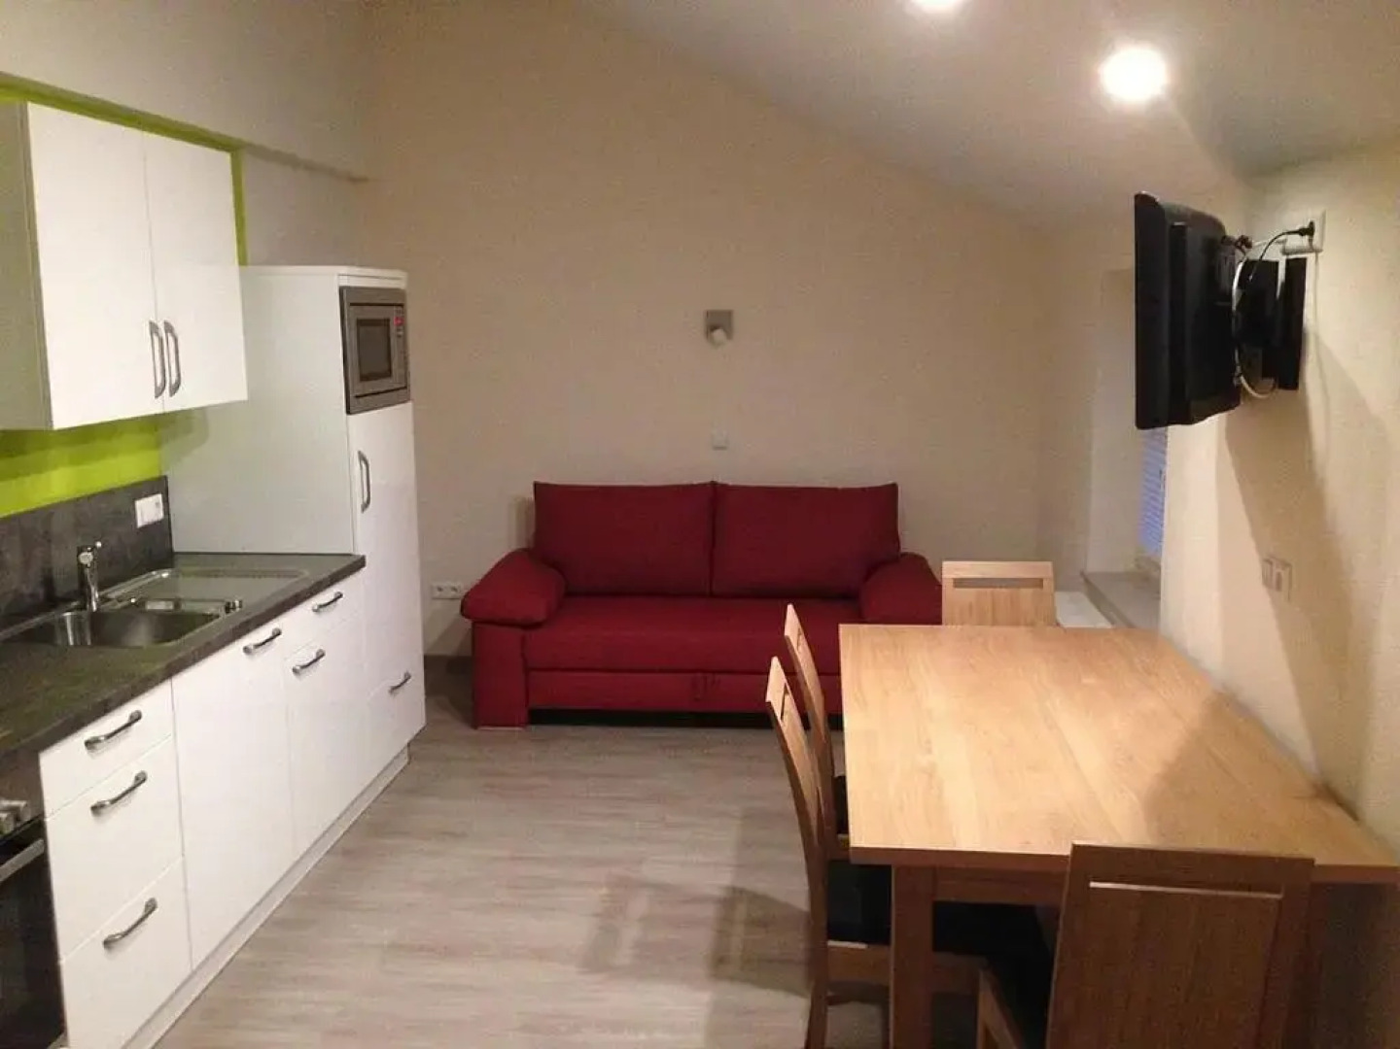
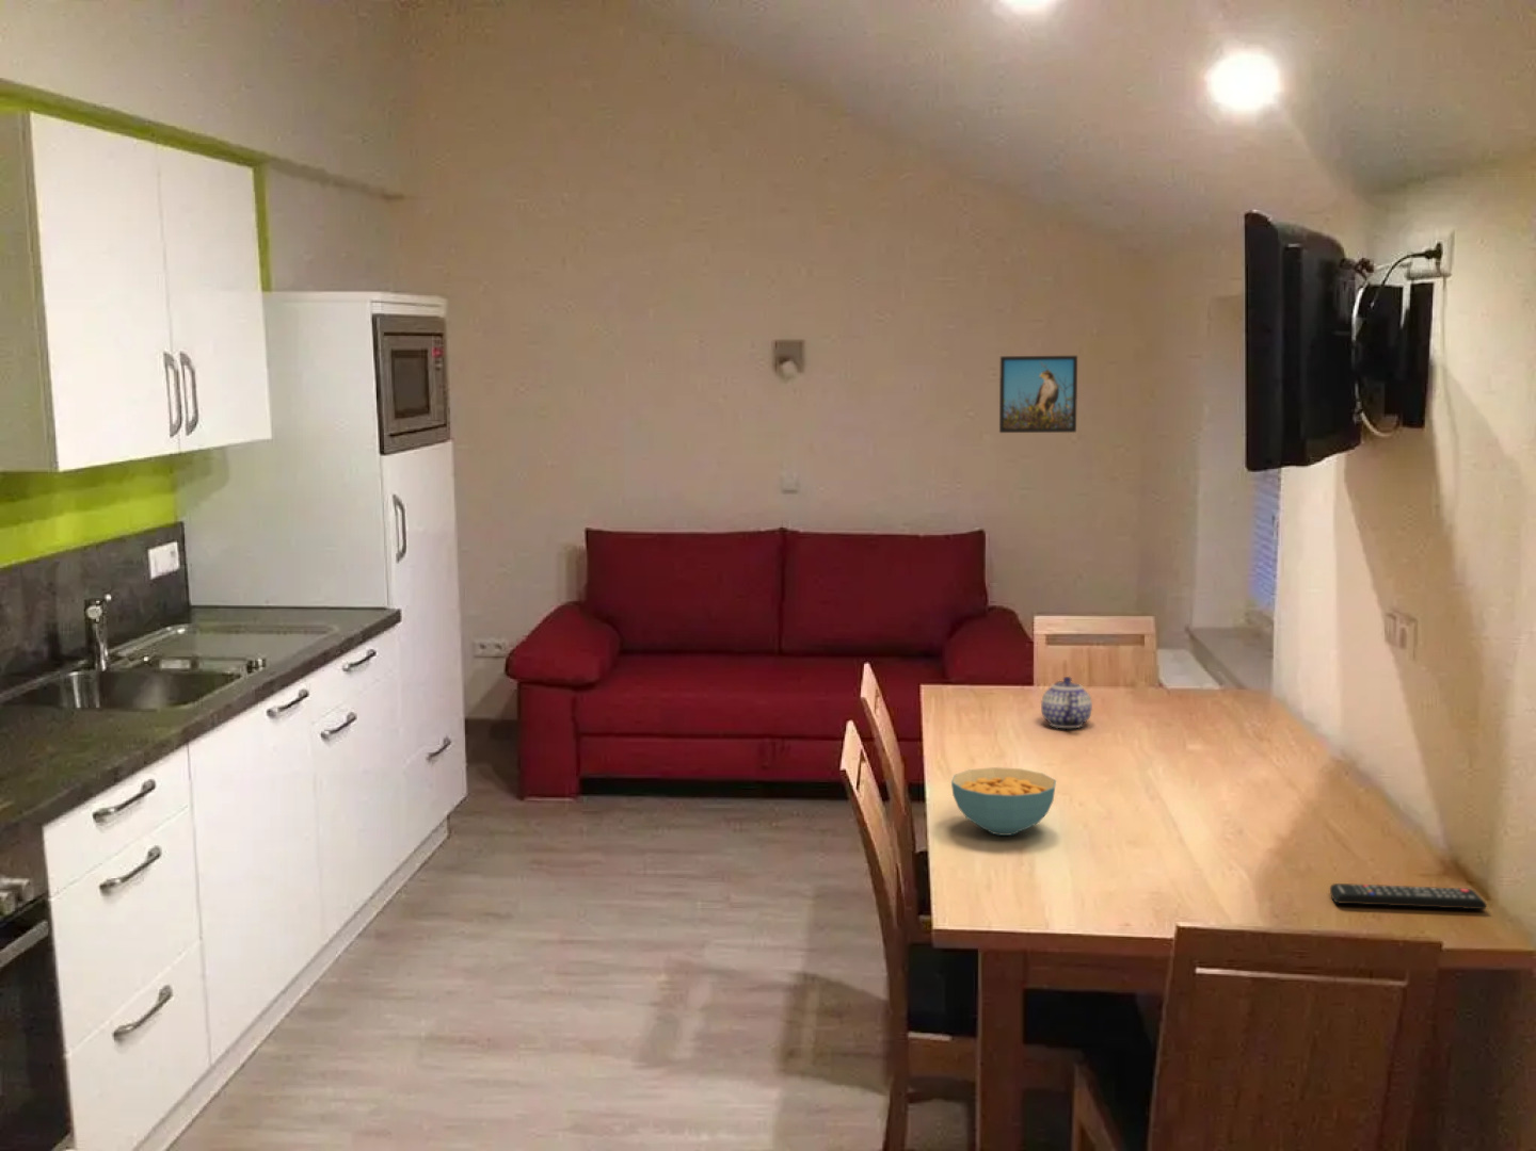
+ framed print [999,355,1079,434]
+ remote control [1329,883,1488,910]
+ teapot [1040,676,1093,729]
+ cereal bowl [951,767,1057,837]
